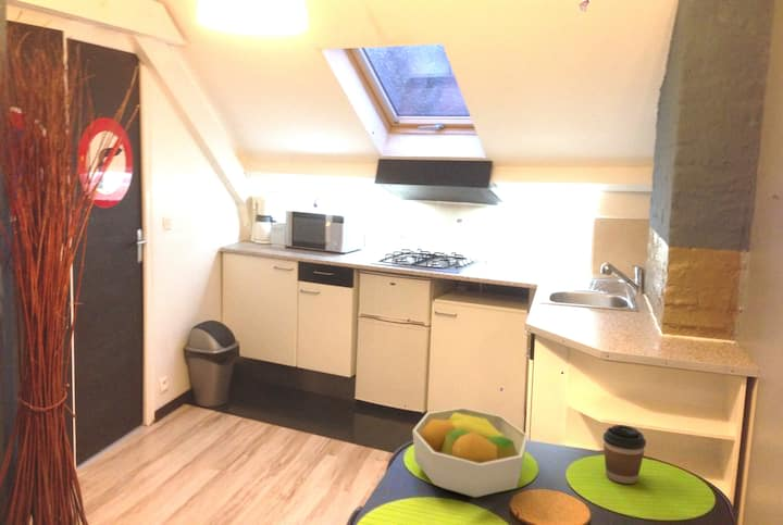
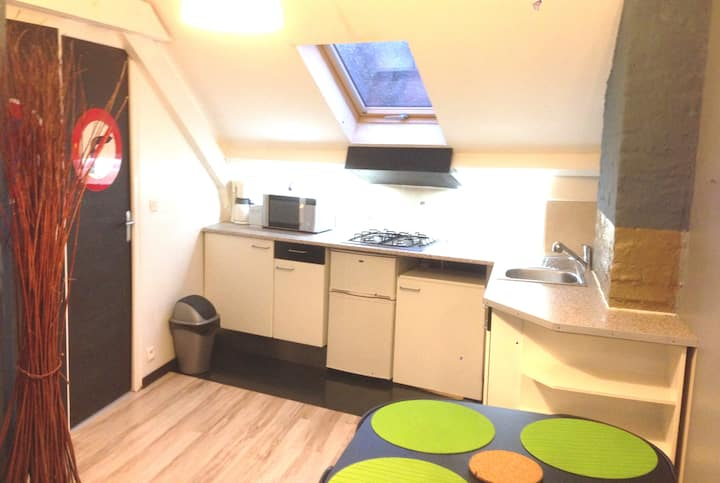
- coffee cup [602,424,647,485]
- fruit bowl [411,407,530,499]
